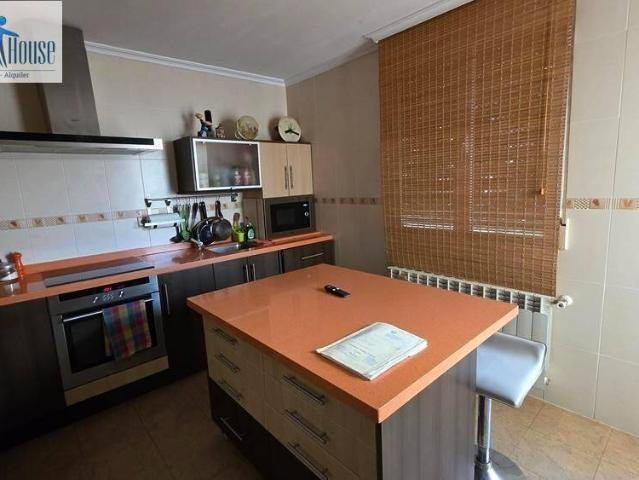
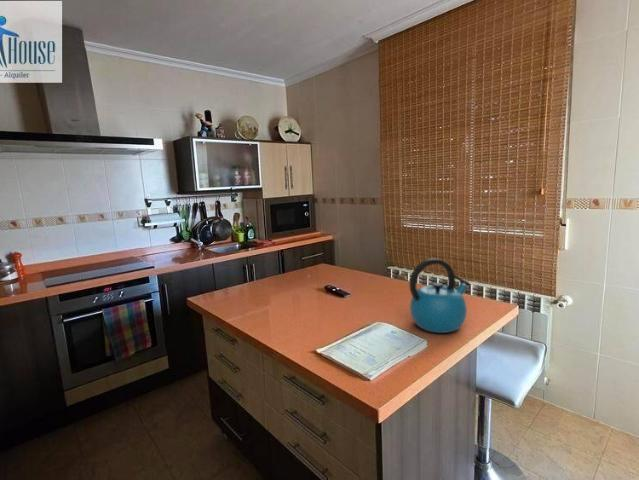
+ kettle [408,257,471,334]
